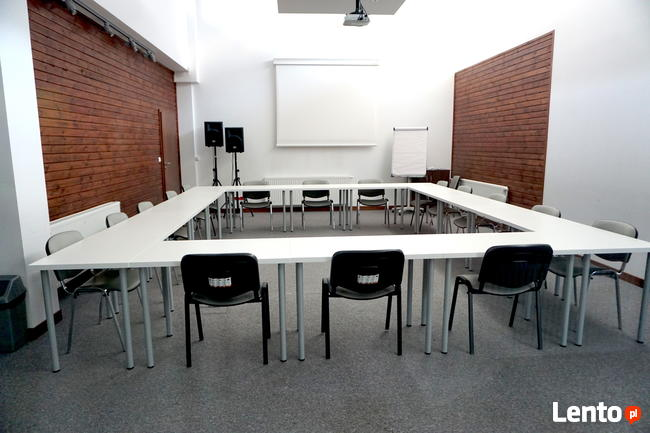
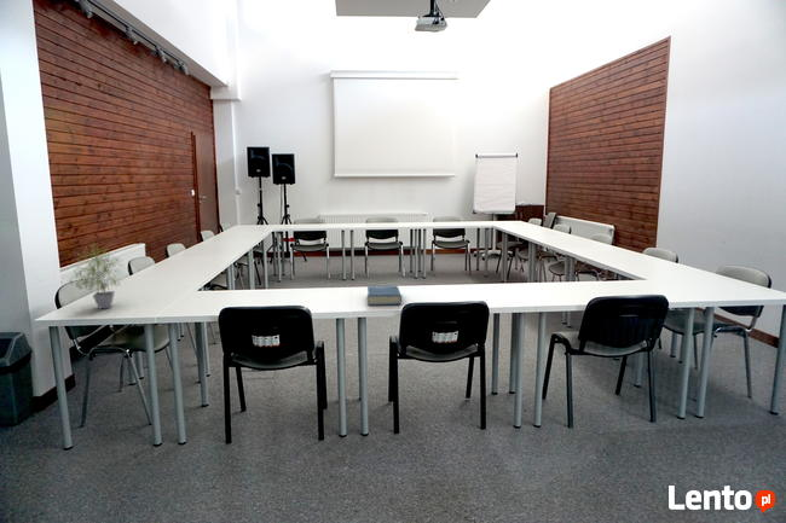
+ potted plant [69,242,125,309]
+ book [366,284,403,307]
